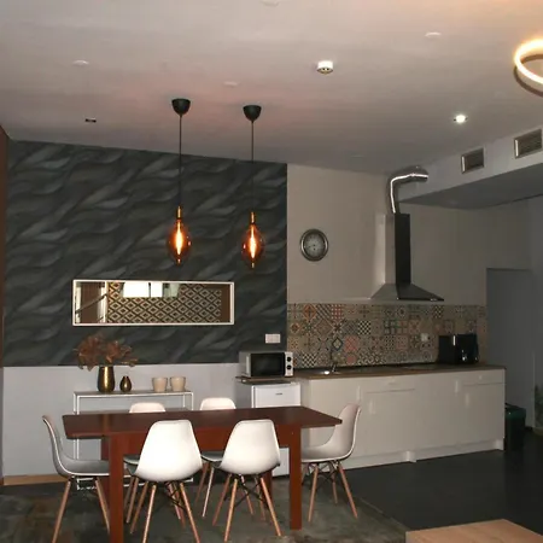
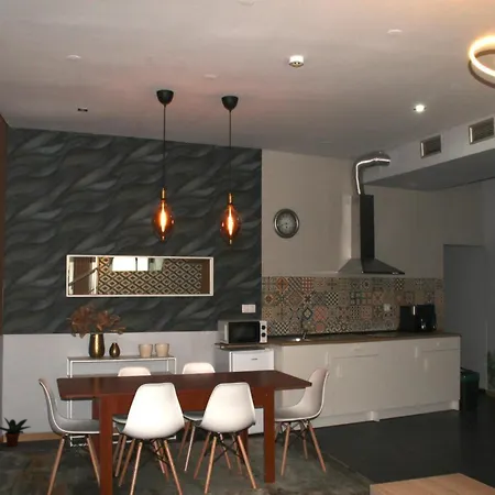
+ potted plant [0,416,31,448]
